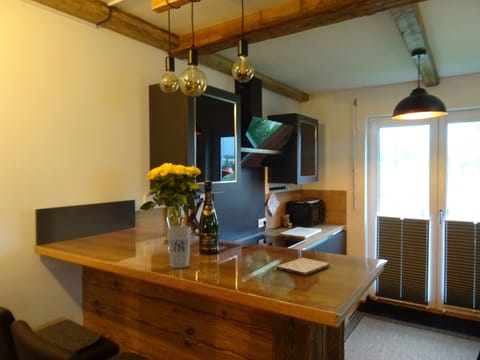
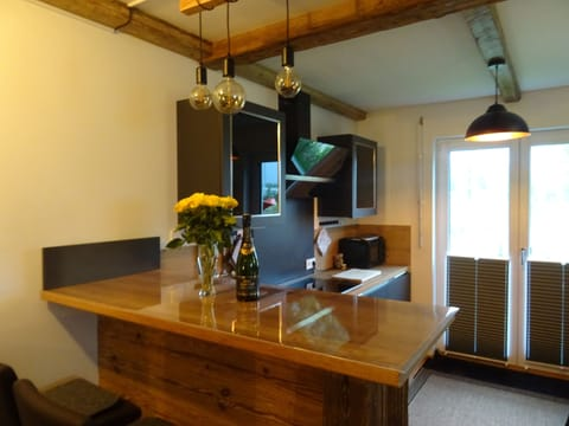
- cup [166,225,192,269]
- cutting board [276,257,331,277]
